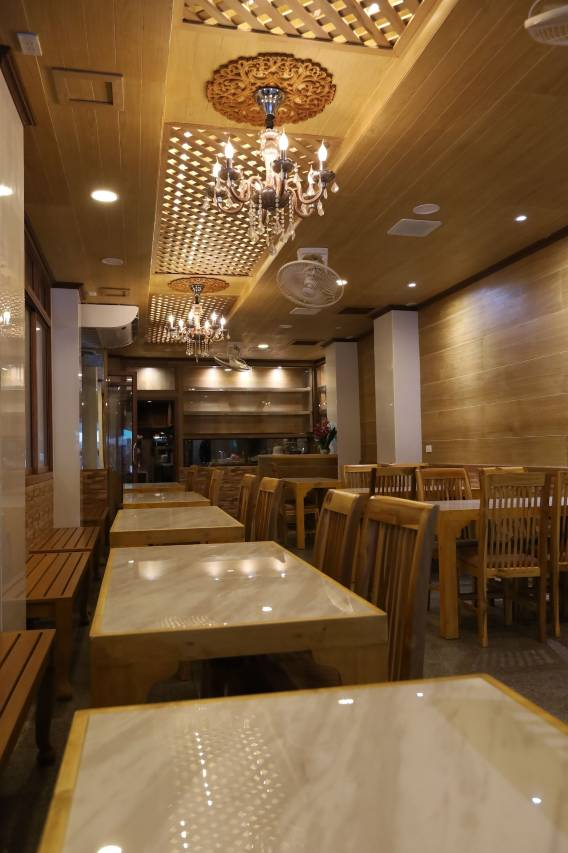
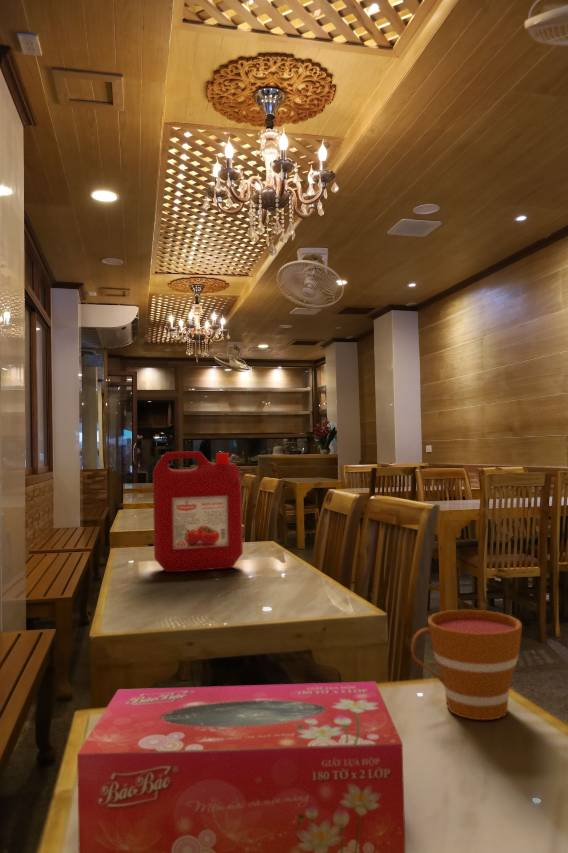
+ ketchup jug [152,450,244,573]
+ tissue box [76,681,407,853]
+ cup [410,609,523,721]
